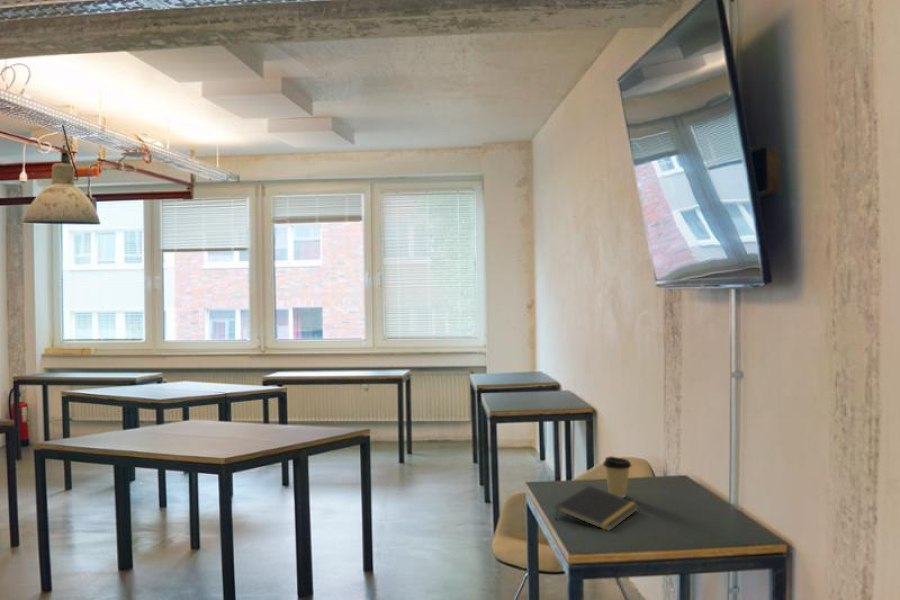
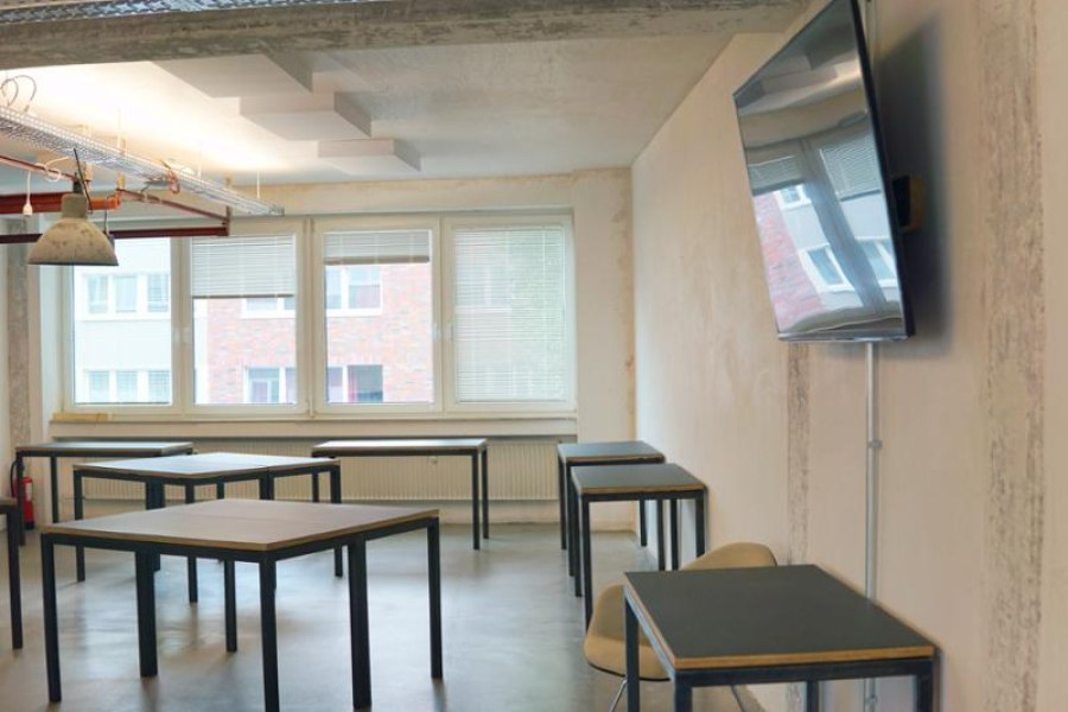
- notepad [554,485,641,532]
- coffee cup [602,455,633,499]
